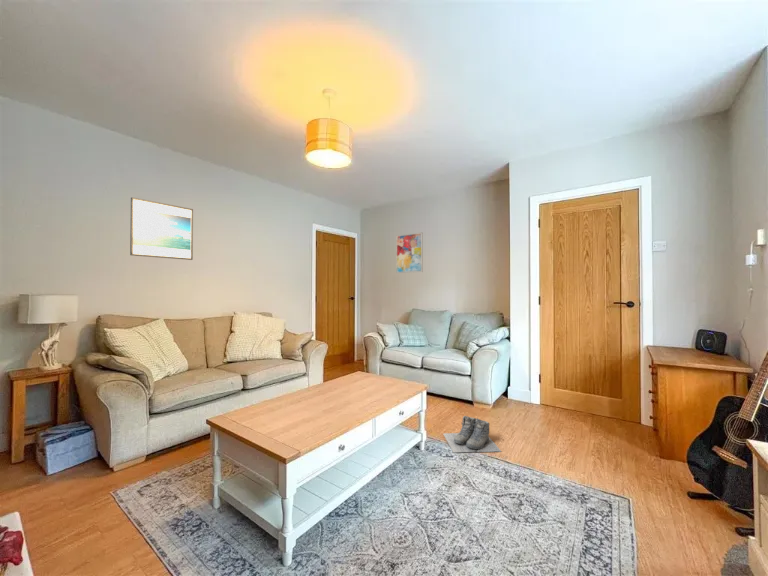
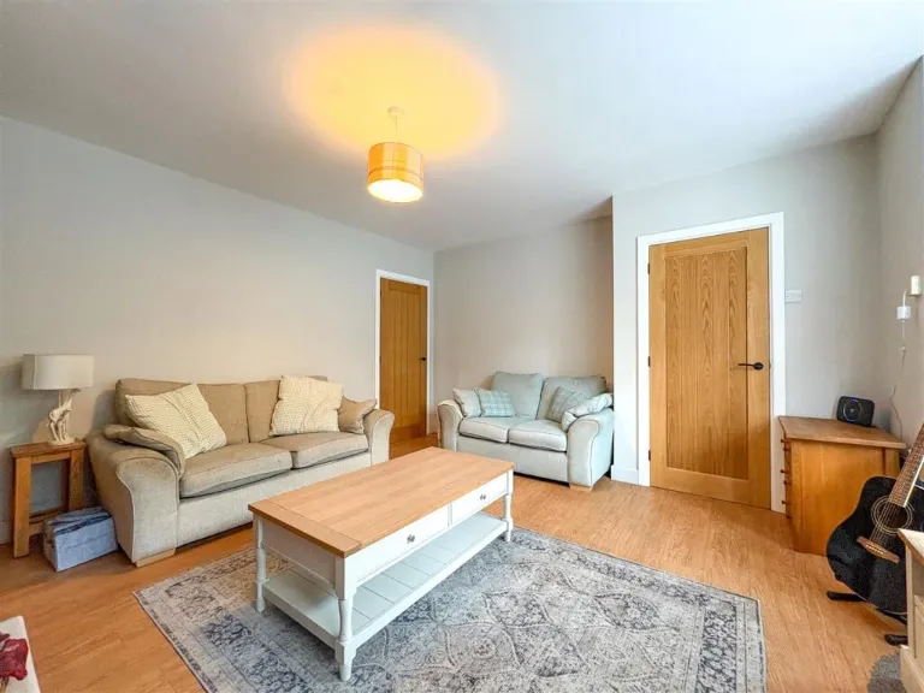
- wall art [395,231,424,274]
- boots [442,415,502,453]
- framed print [129,197,194,261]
